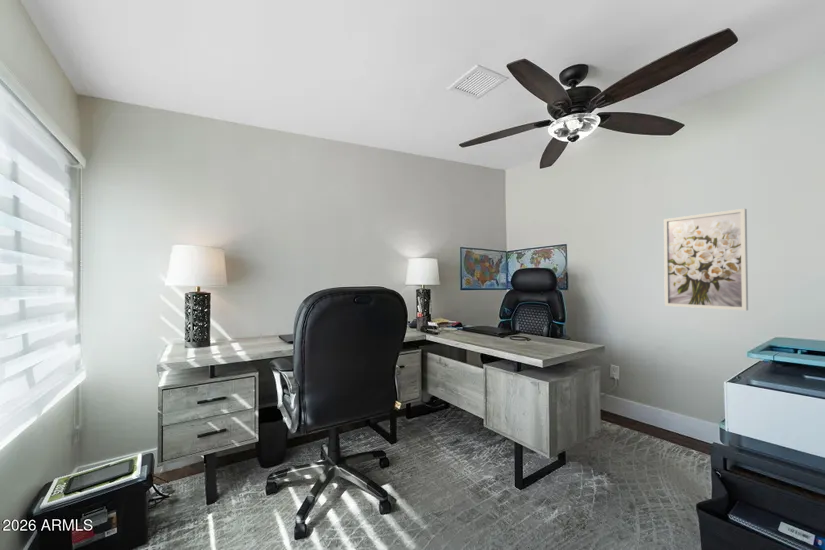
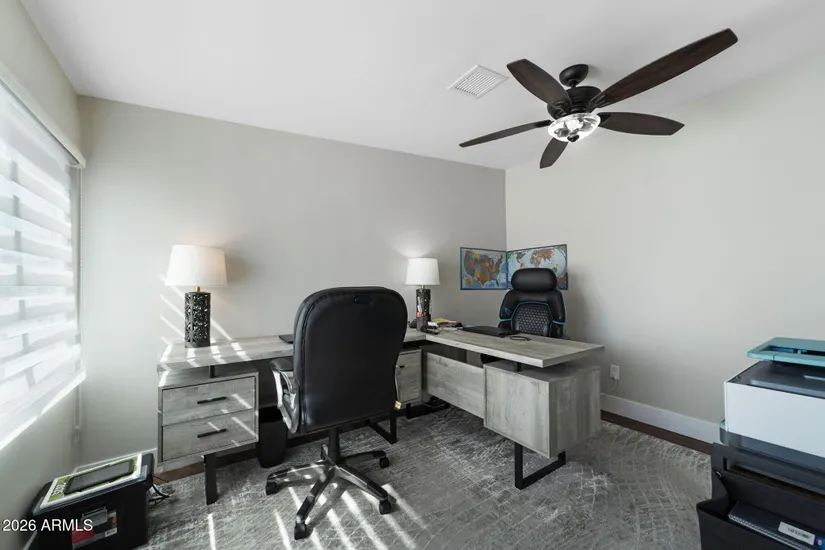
- wall art [663,208,749,311]
